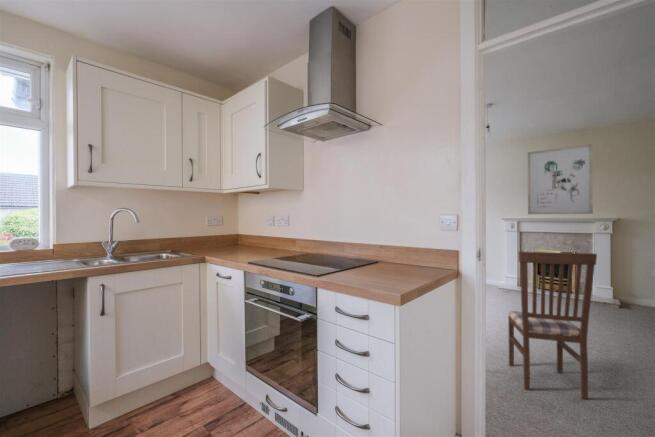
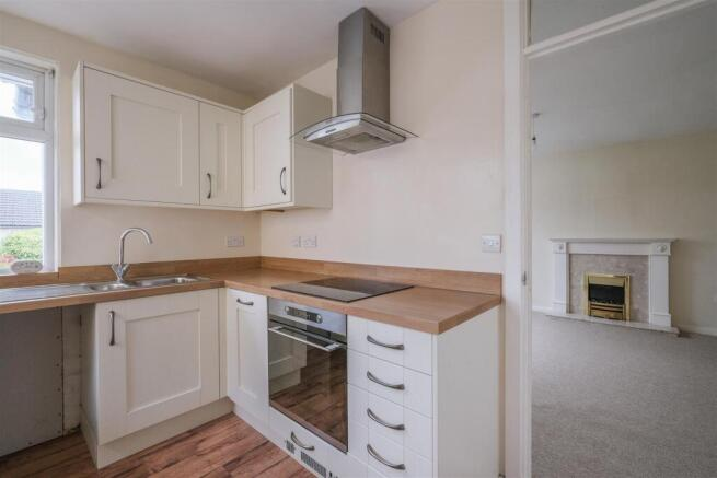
- wall art [527,143,594,215]
- dining chair [507,251,598,400]
